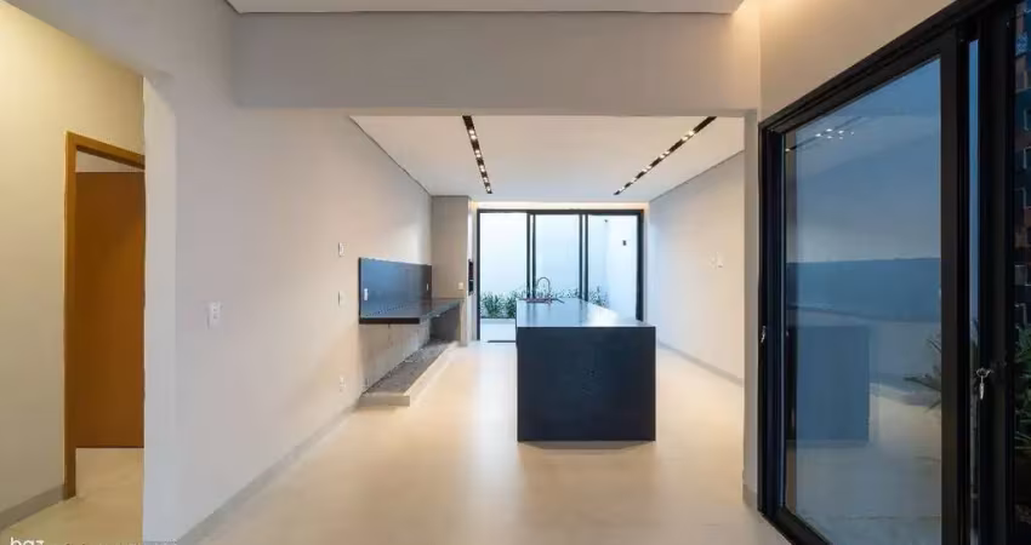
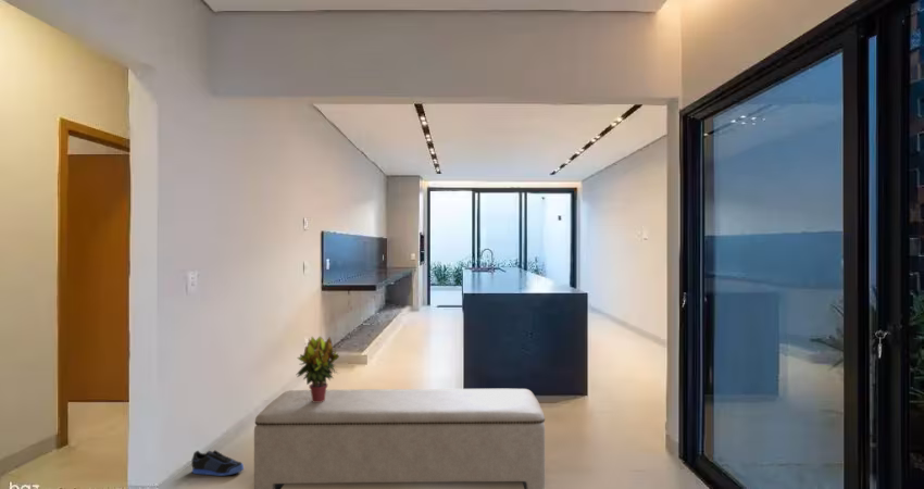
+ potted plant [296,335,340,402]
+ sneaker [190,449,245,477]
+ bench [253,388,546,489]
